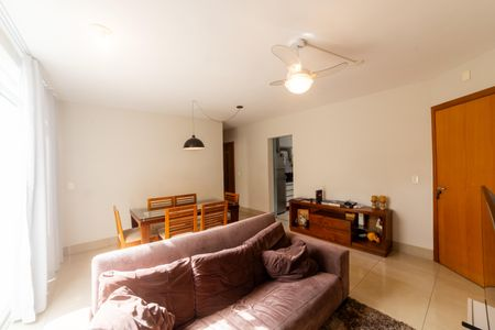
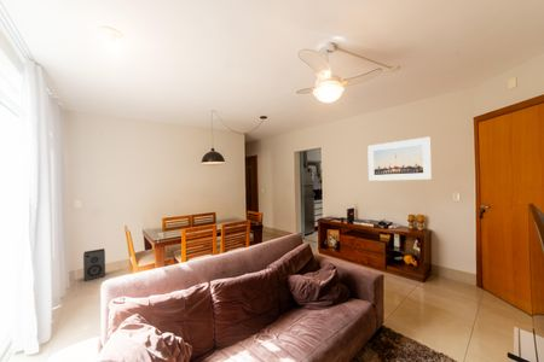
+ speaker [82,247,106,282]
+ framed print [366,135,433,182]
